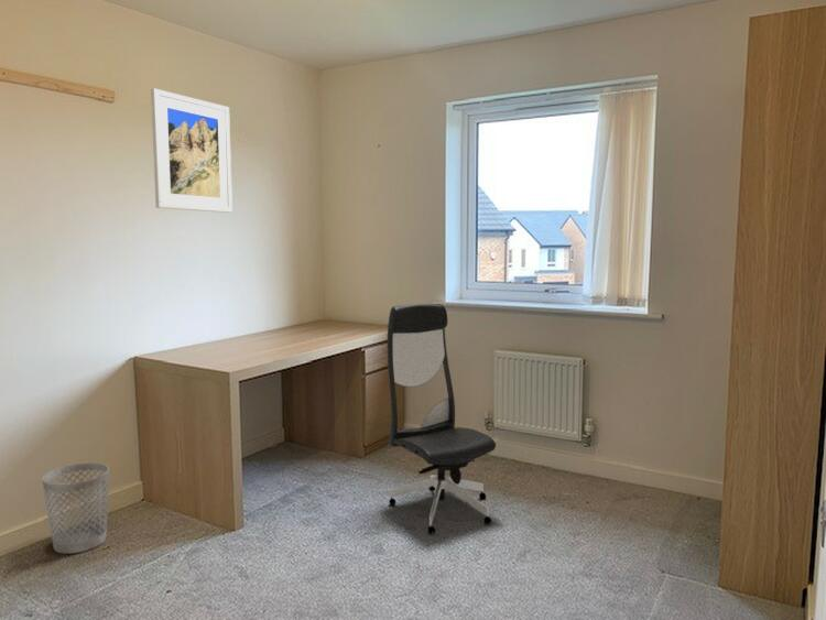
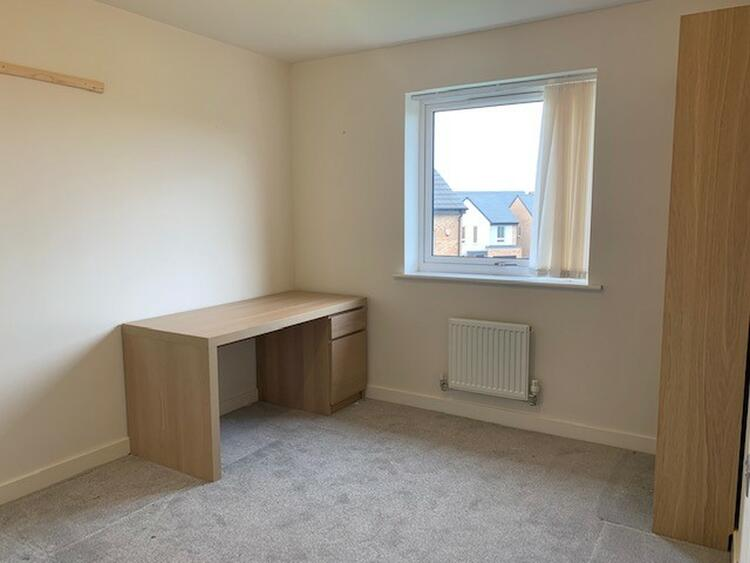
- office chair [387,303,497,535]
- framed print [150,87,233,214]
- wastebasket [41,461,110,555]
